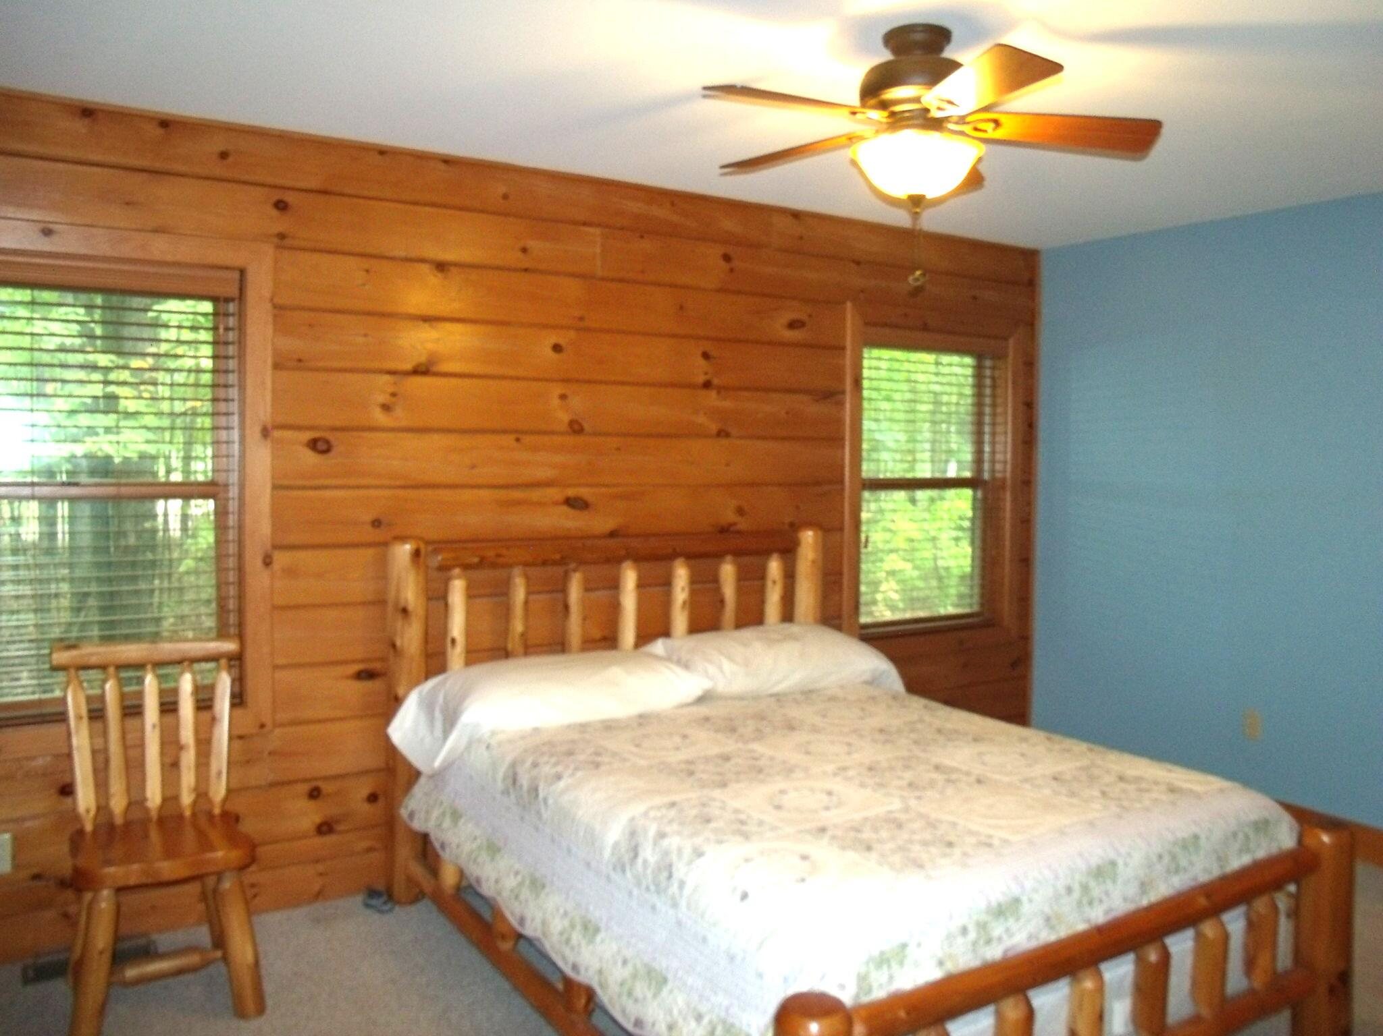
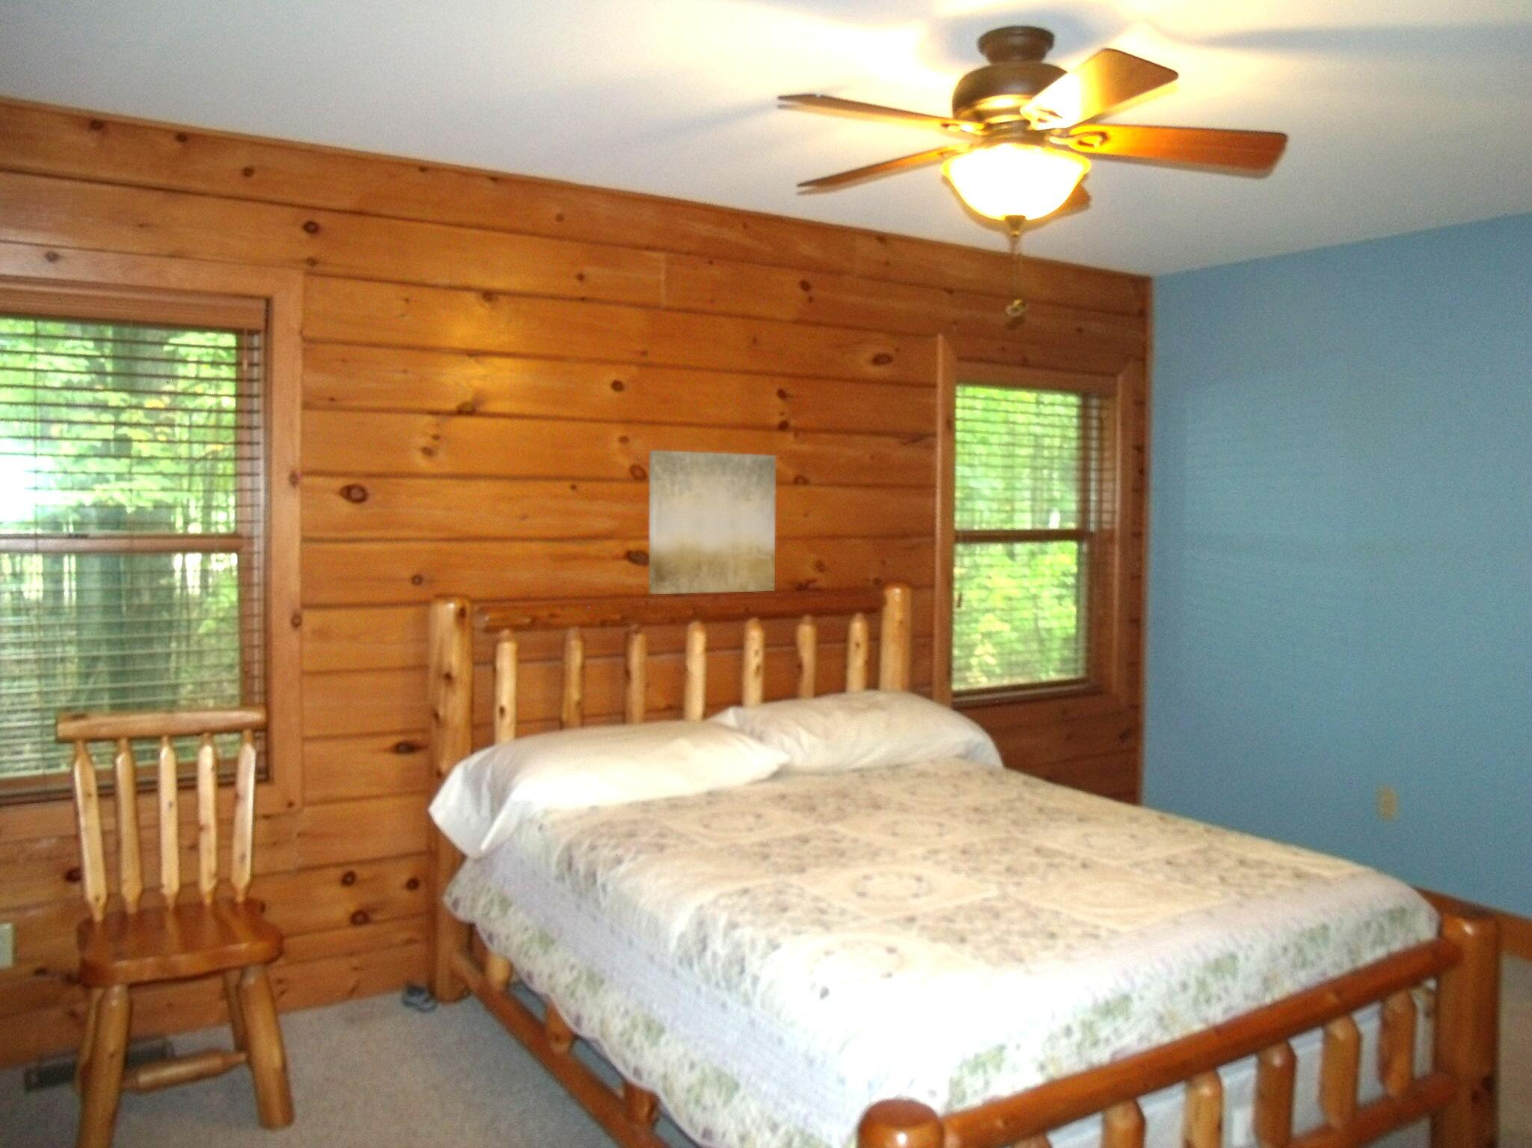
+ wall art [649,450,777,594]
